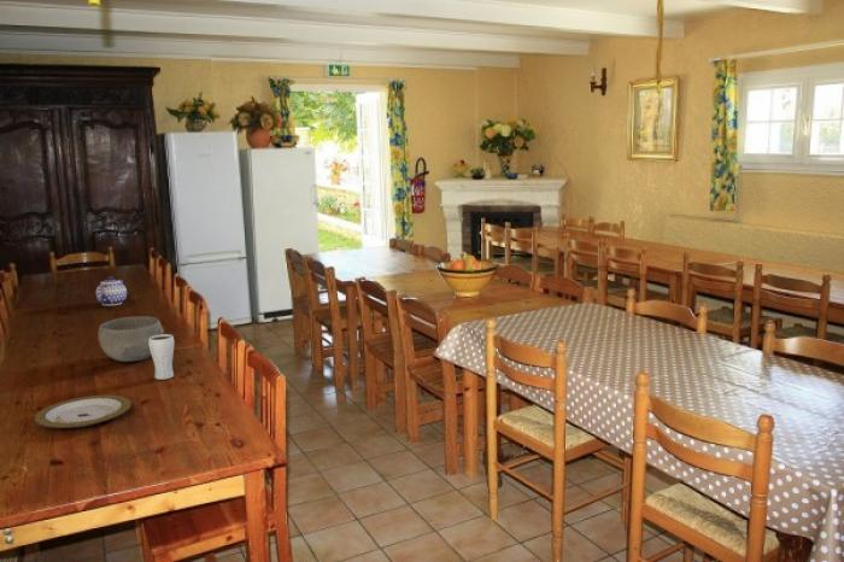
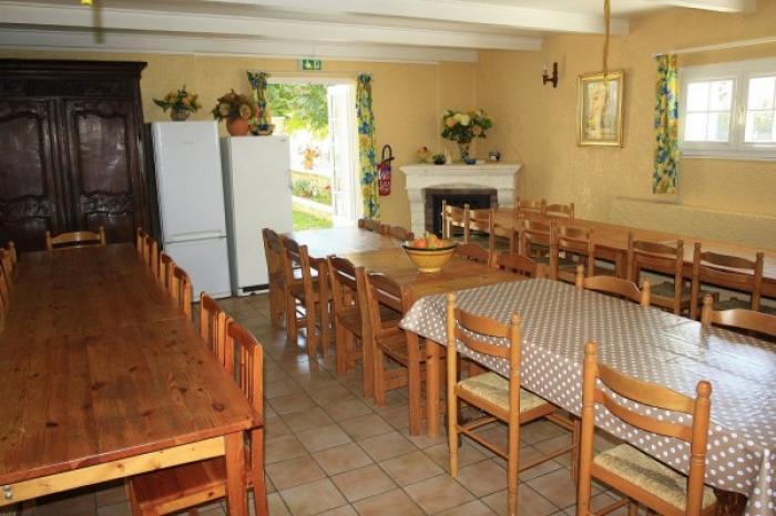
- teapot [95,275,128,306]
- bowl [96,315,165,363]
- drinking glass [148,333,175,381]
- plate [34,394,133,429]
